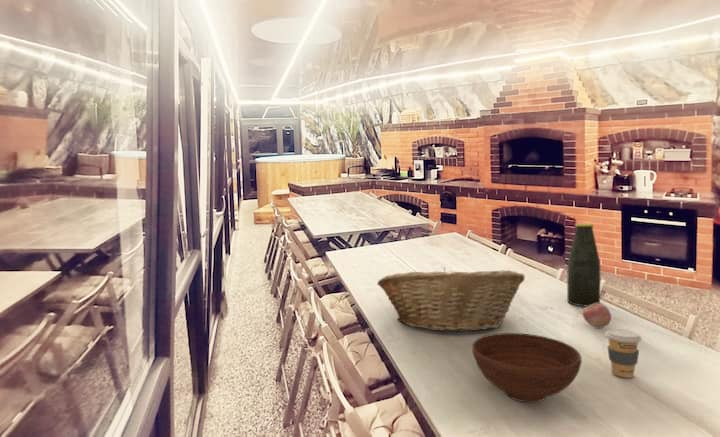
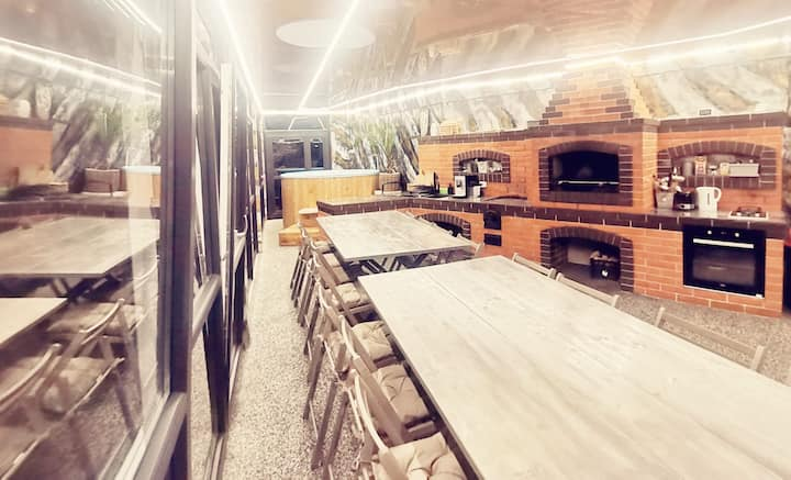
- bottle [566,222,601,307]
- bowl [471,332,582,404]
- apple [581,302,612,329]
- fruit basket [376,266,526,333]
- coffee cup [604,328,643,379]
